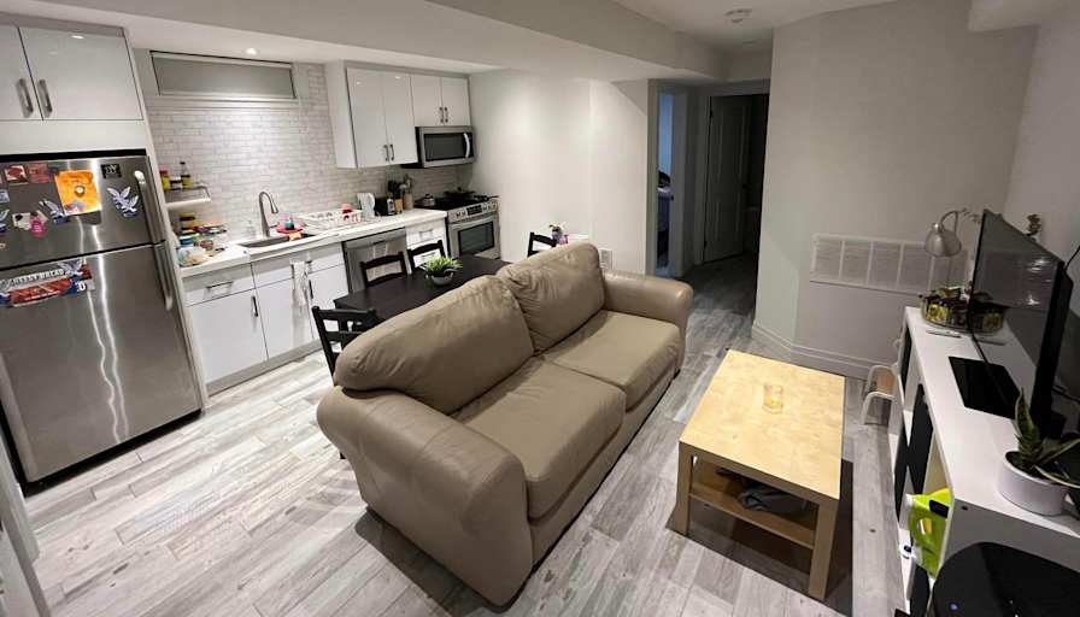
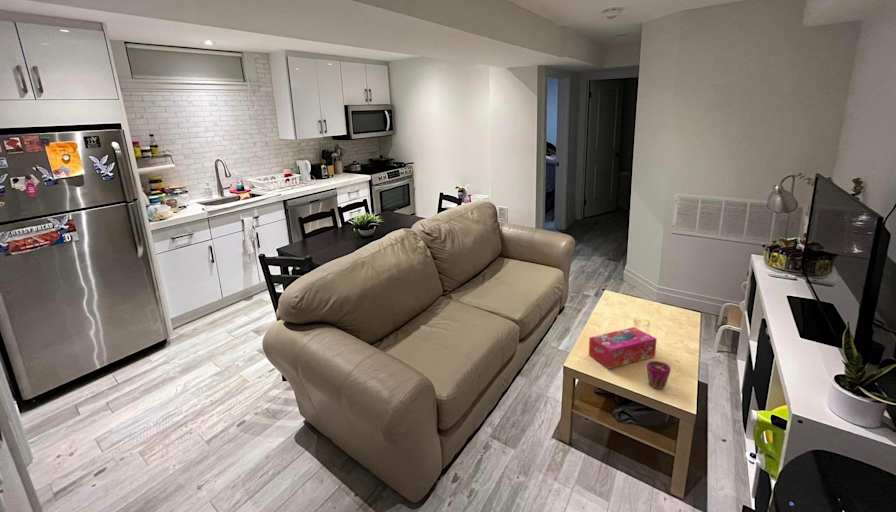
+ cup [646,360,672,390]
+ tissue box [588,326,658,370]
